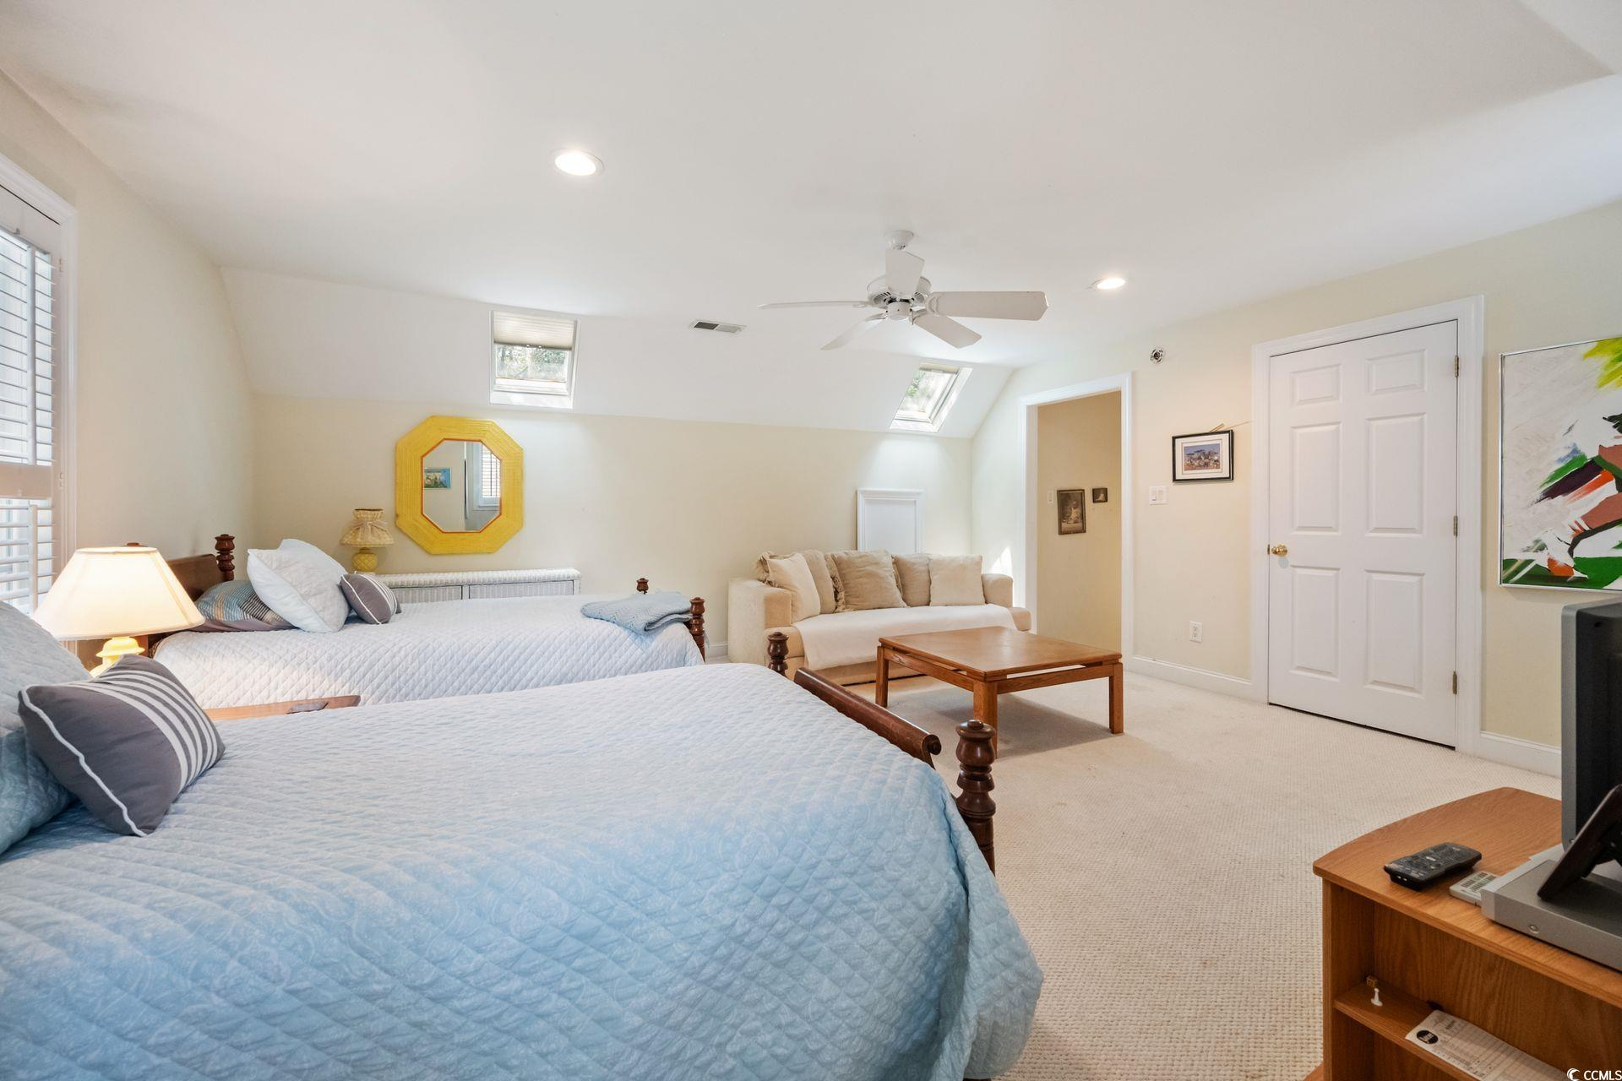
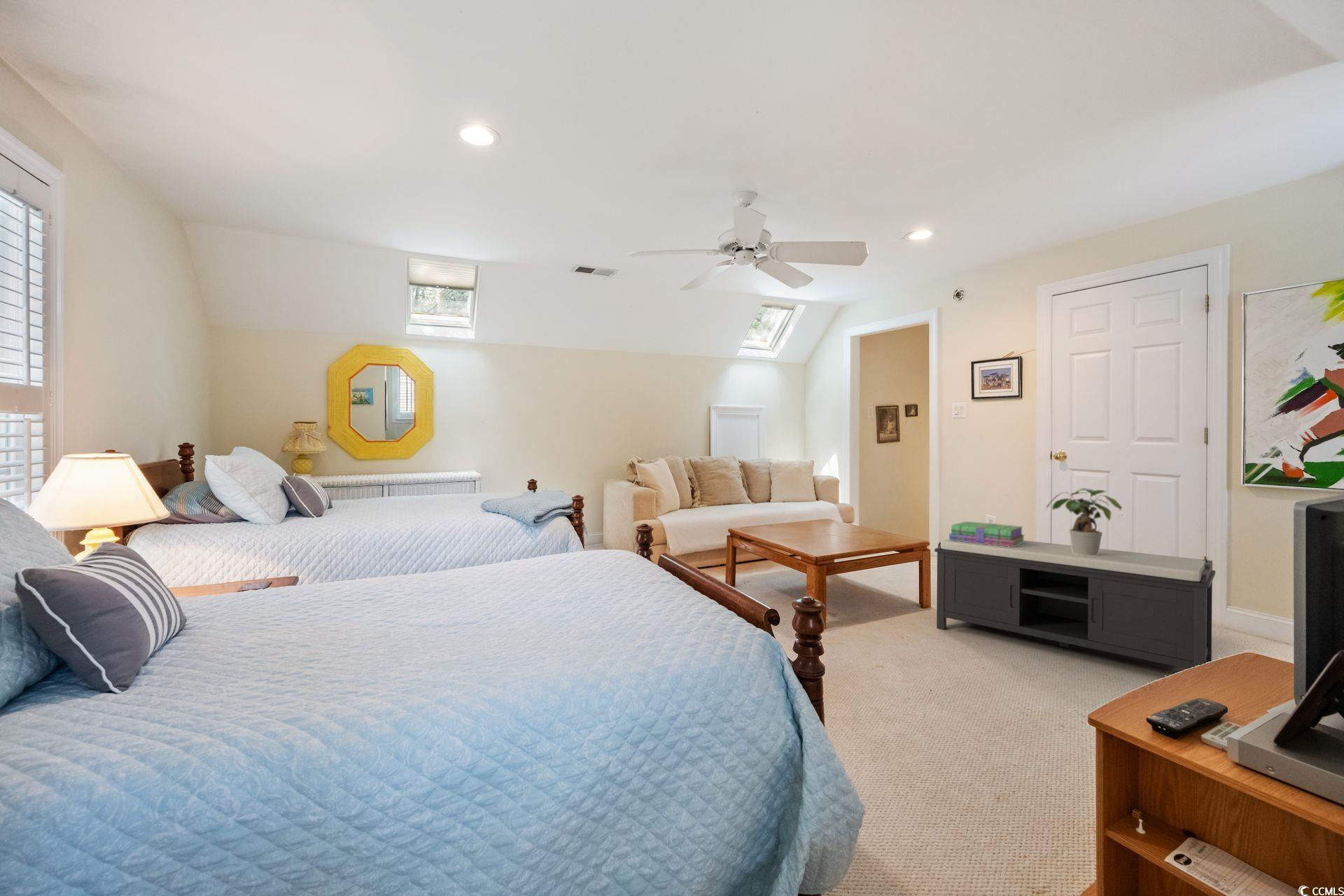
+ stack of books [949,521,1026,547]
+ potted plant [1045,487,1123,556]
+ bench [934,538,1216,669]
